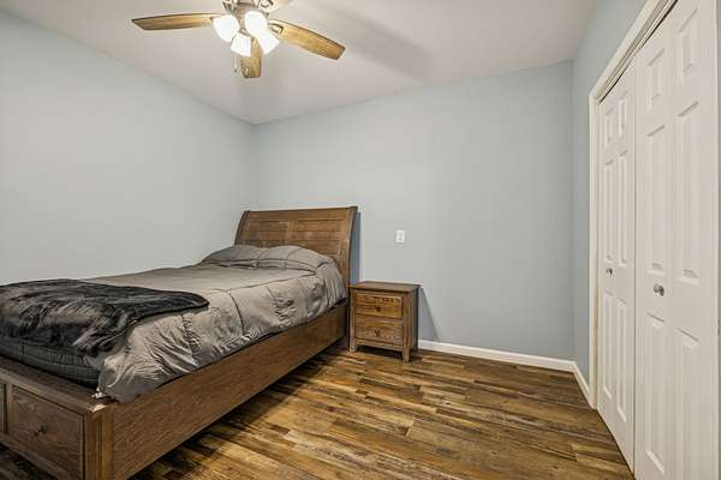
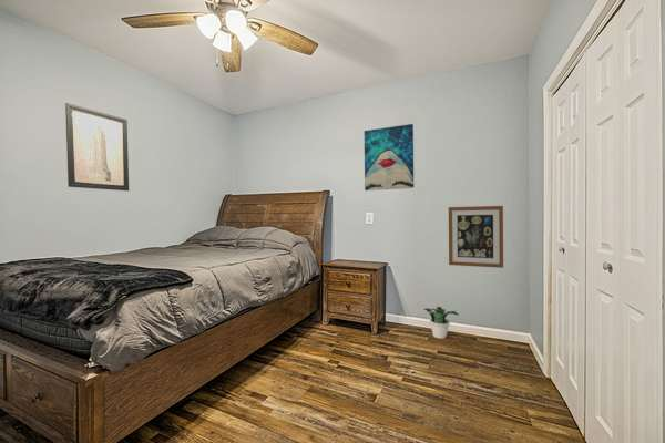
+ wall art [448,205,504,269]
+ wall art [64,102,130,192]
+ potted plant [422,306,460,340]
+ wall art [364,123,415,192]
